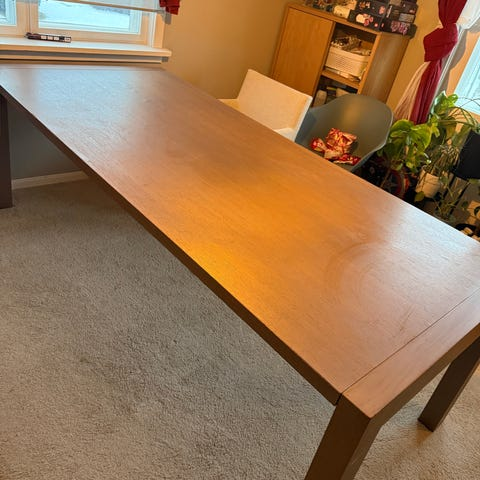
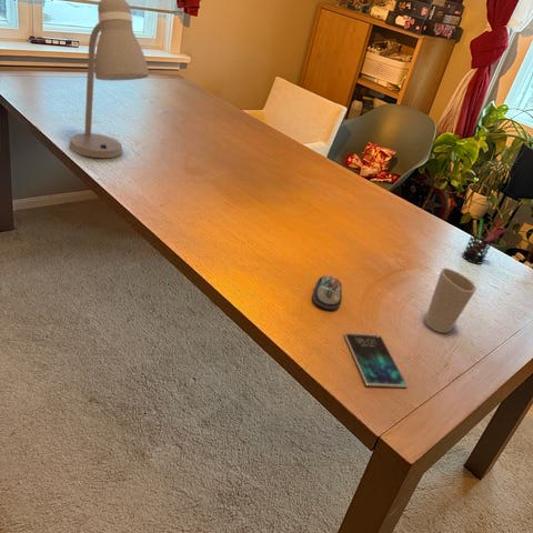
+ smartphone [342,332,409,389]
+ cup [424,266,477,334]
+ pen holder [462,218,506,264]
+ computer mouse [312,274,343,311]
+ desk lamp [68,0,150,159]
